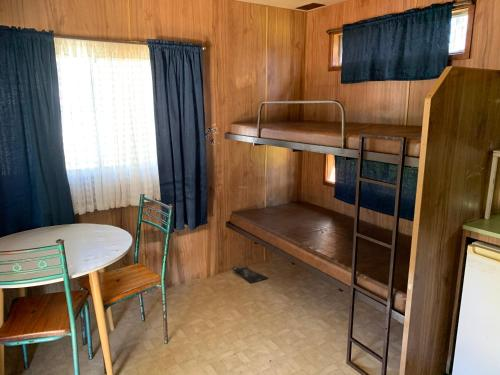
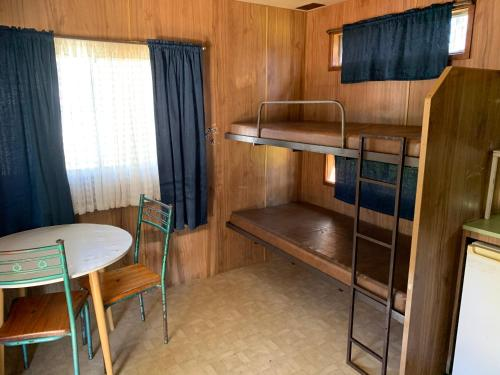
- bag [231,265,269,285]
